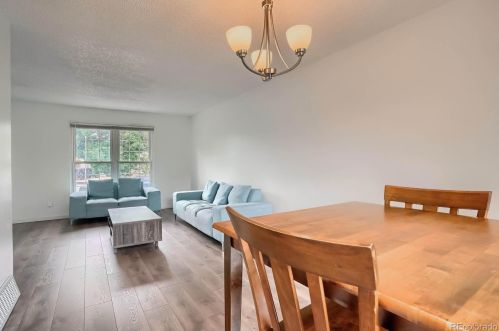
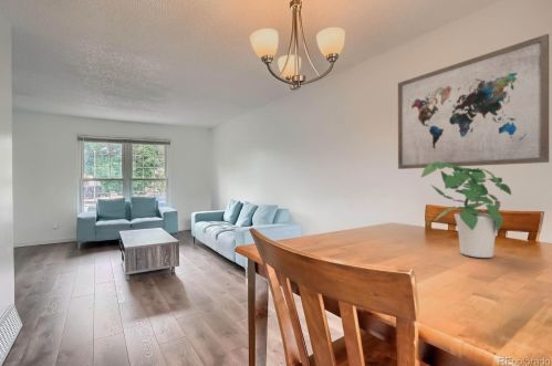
+ wall art [397,33,550,170]
+ potted plant [420,161,512,259]
